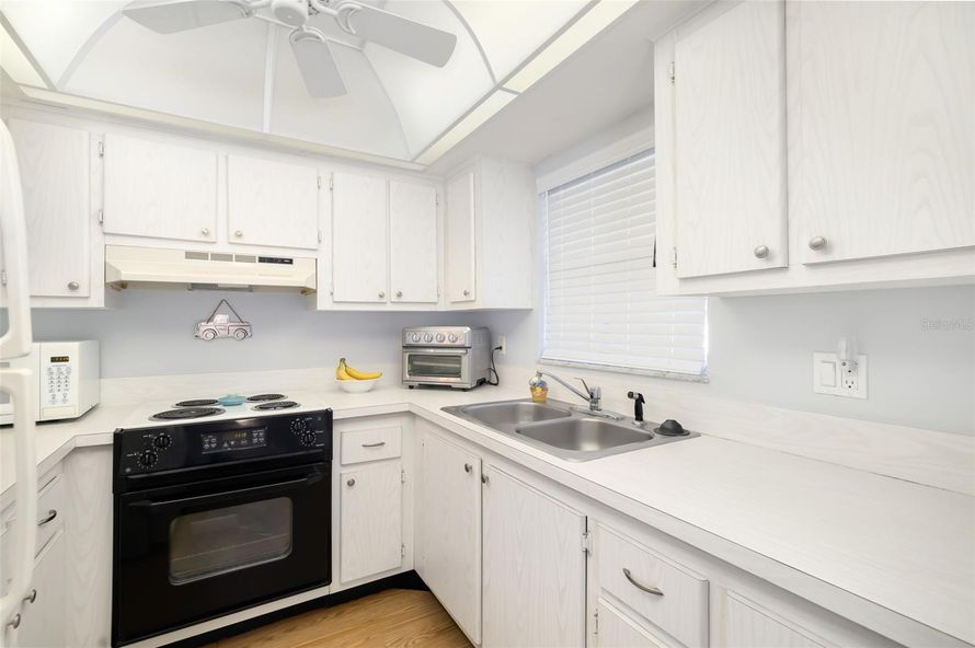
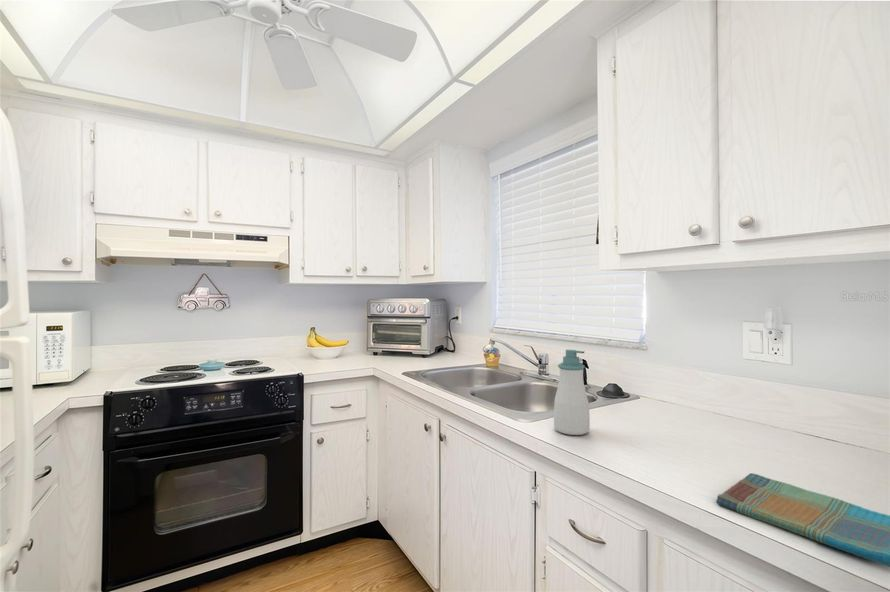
+ soap bottle [553,349,591,436]
+ dish towel [715,472,890,568]
